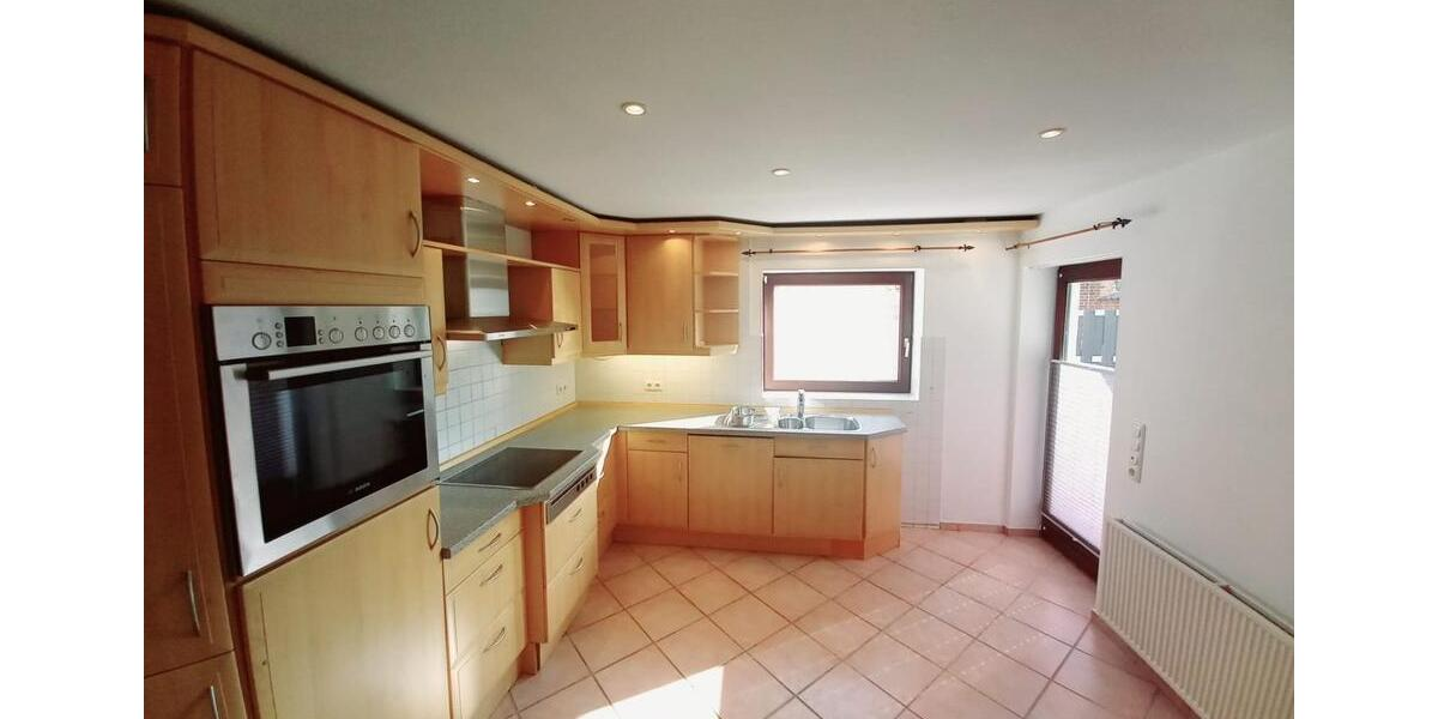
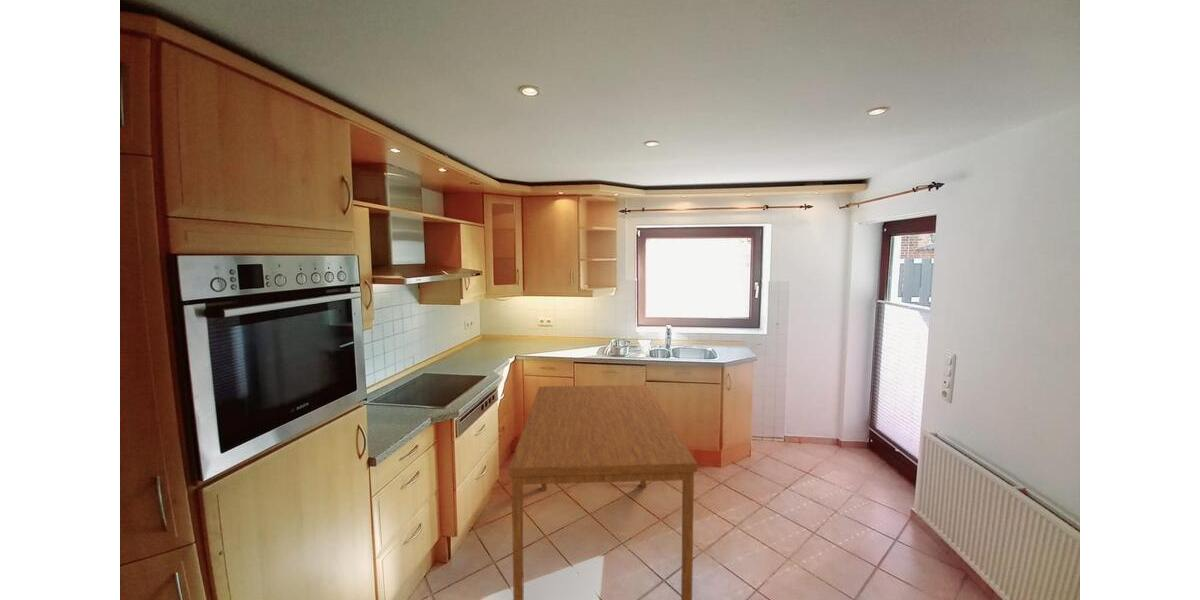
+ dining table [507,384,698,600]
